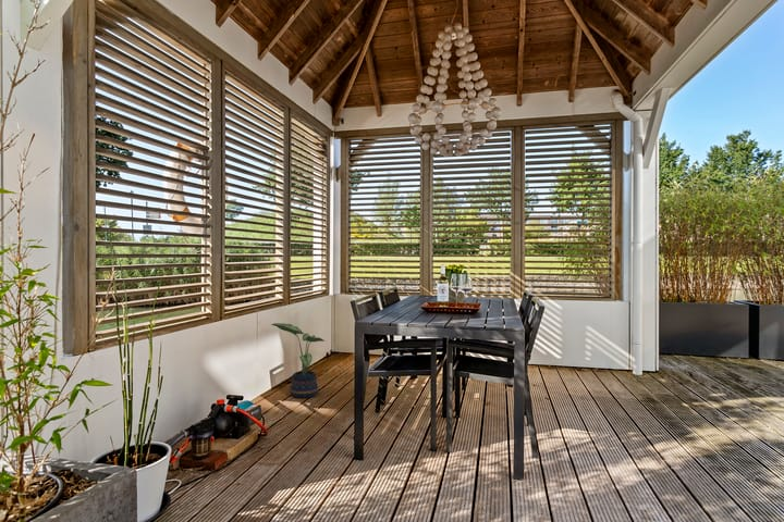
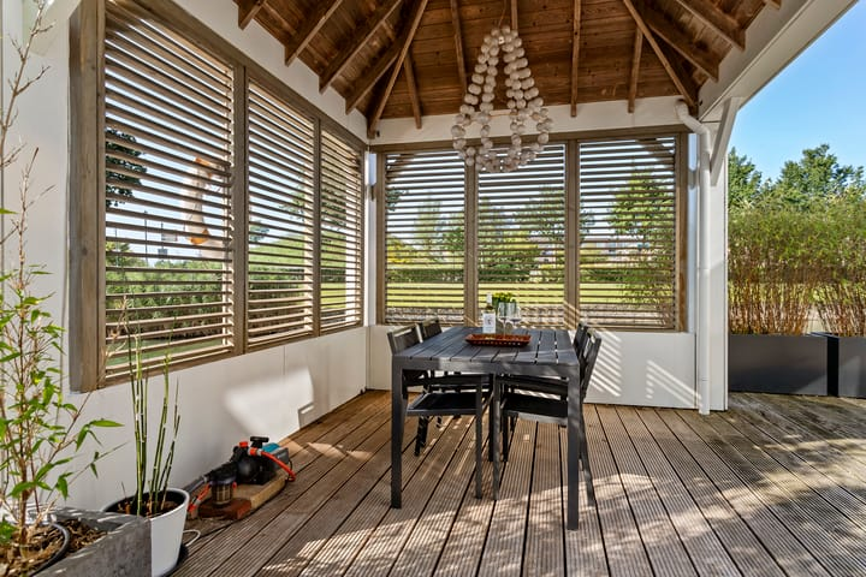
- potted plant [270,322,327,399]
